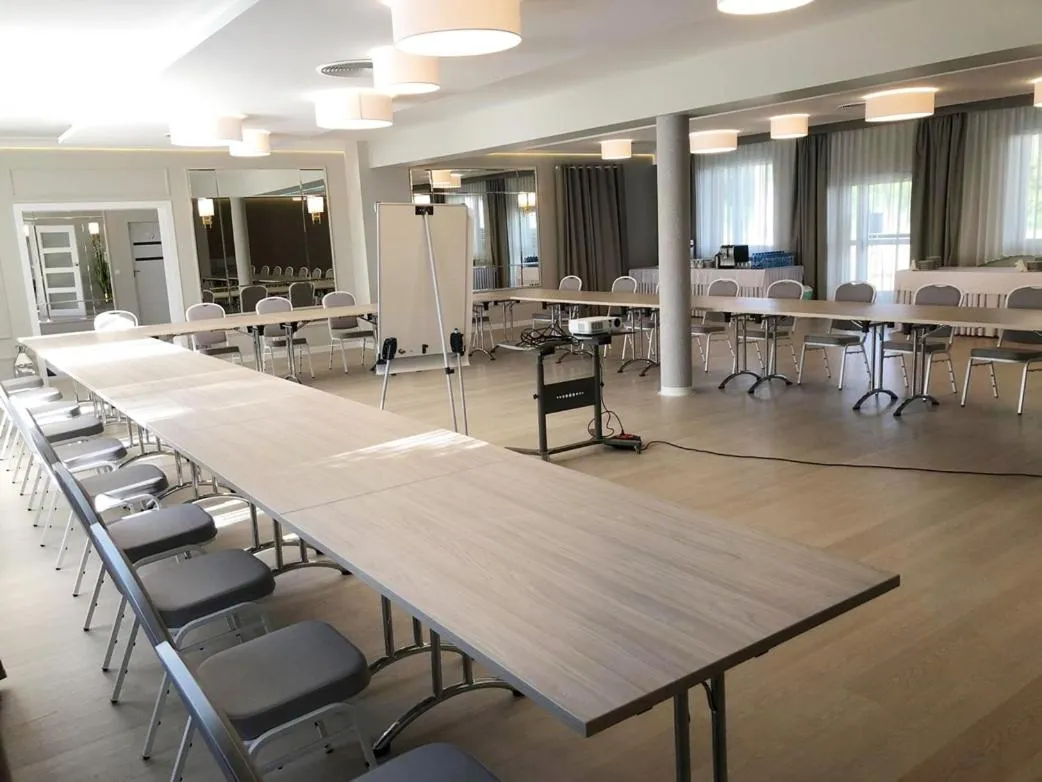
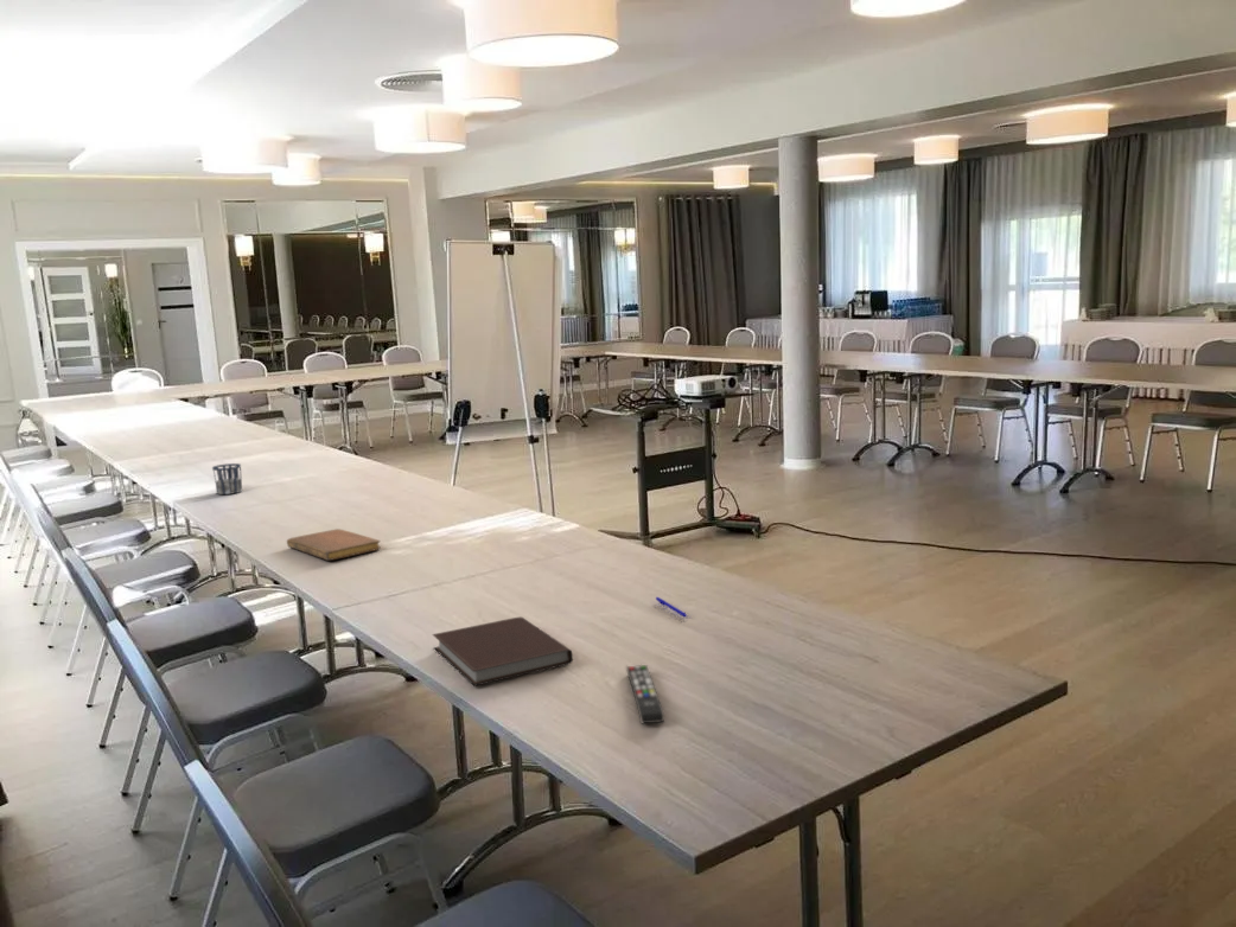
+ pen [655,596,688,618]
+ notebook [286,528,382,562]
+ cup [211,462,243,496]
+ remote control [625,664,665,725]
+ notebook [432,616,574,688]
